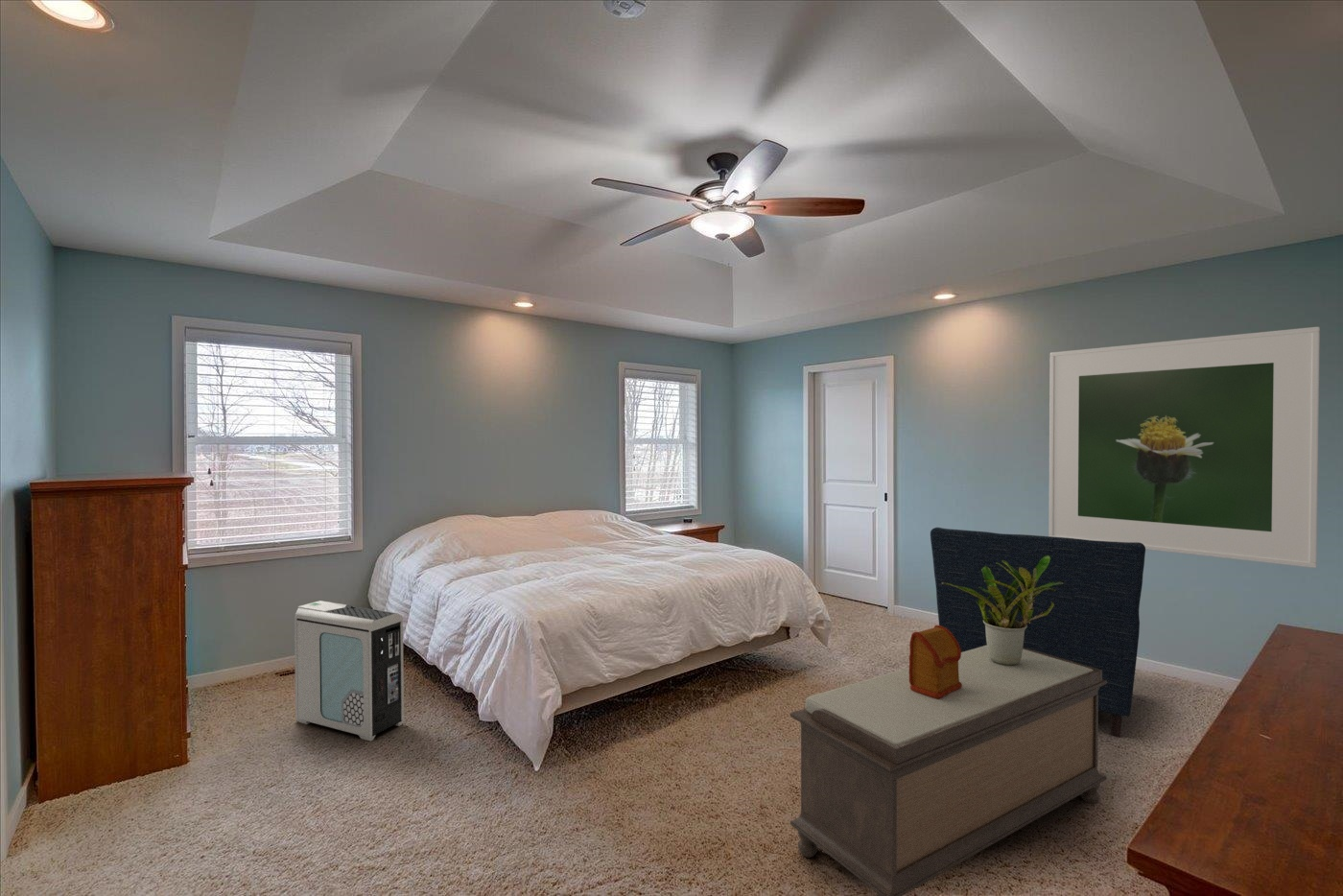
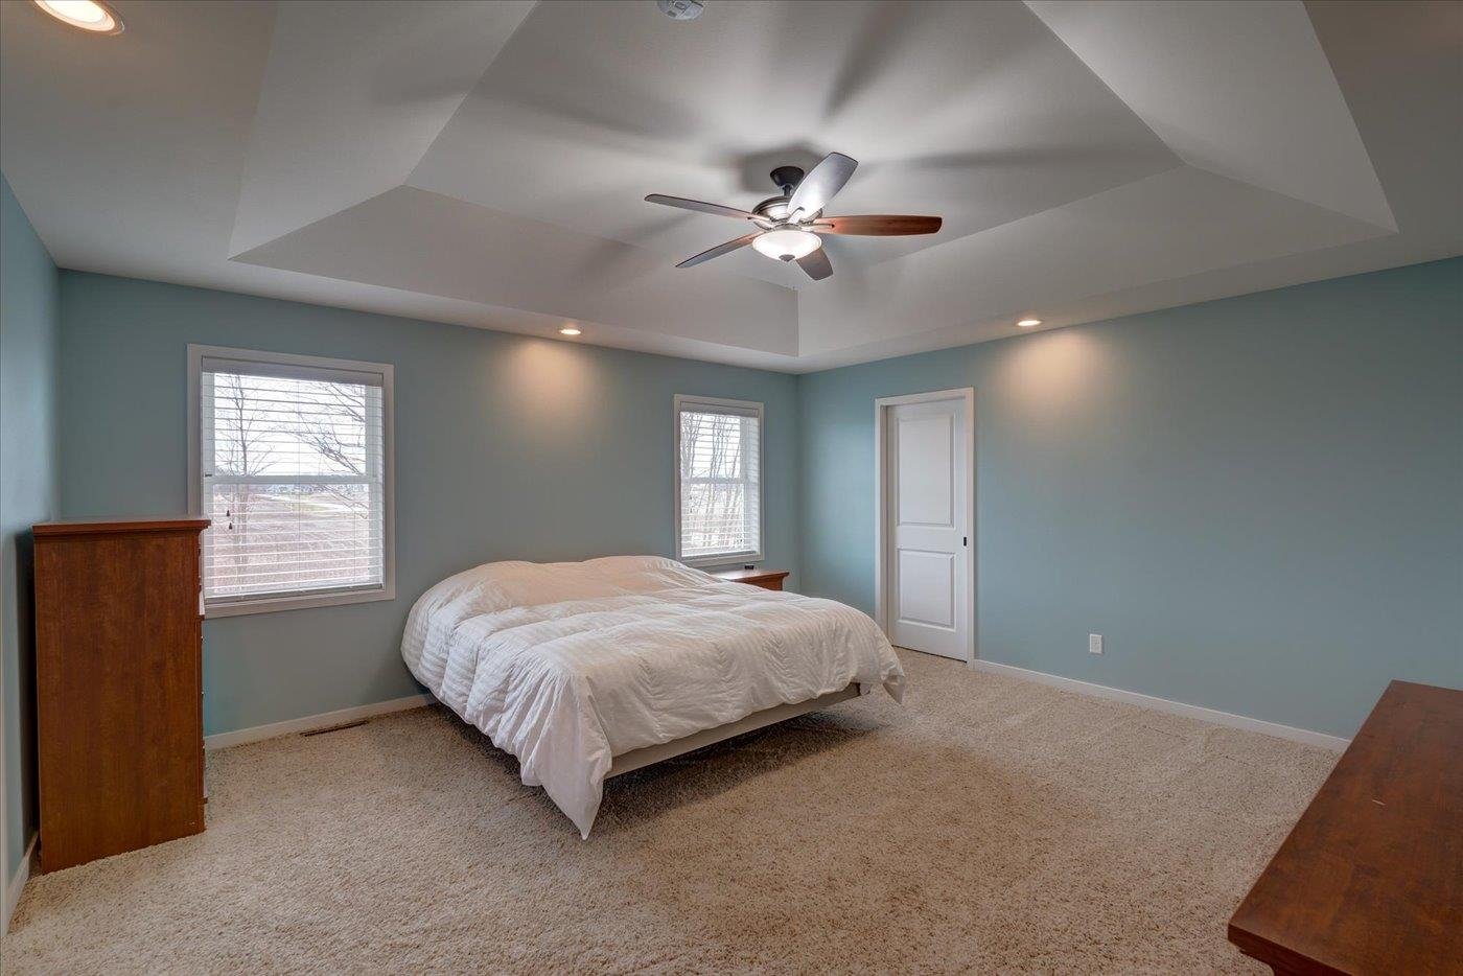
- potted plant [942,555,1064,666]
- chair [930,527,1146,738]
- decorative box [908,625,962,699]
- bench [789,646,1108,896]
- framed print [1048,326,1321,569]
- air purifier [294,600,405,743]
